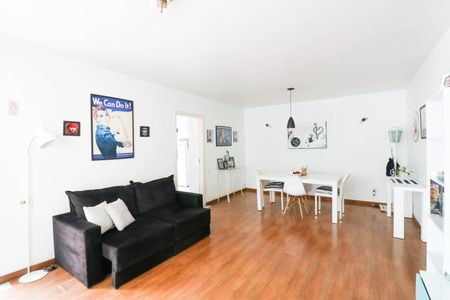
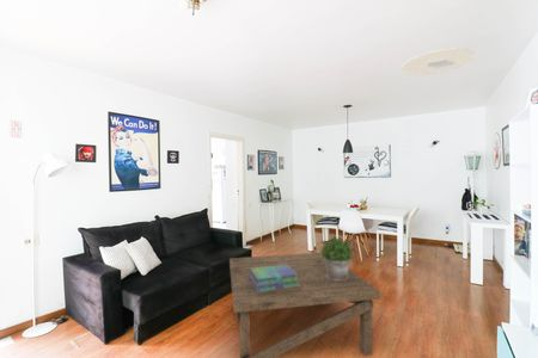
+ stack of books [249,265,300,292]
+ potted plant [320,235,356,280]
+ ceiling light [399,47,477,76]
+ coffee table [228,252,383,358]
